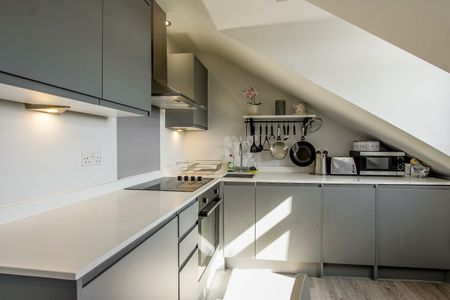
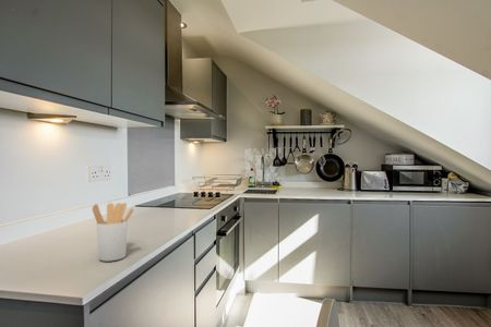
+ utensil holder [92,202,135,263]
